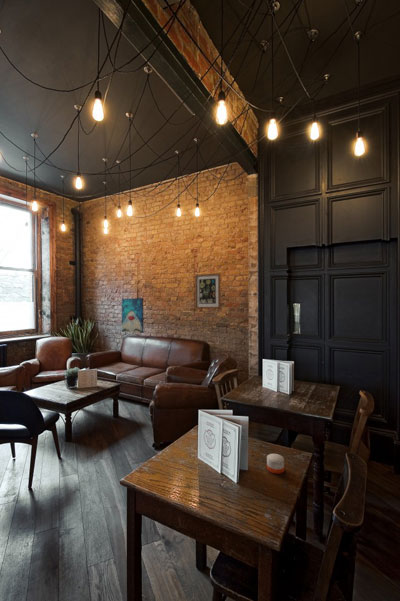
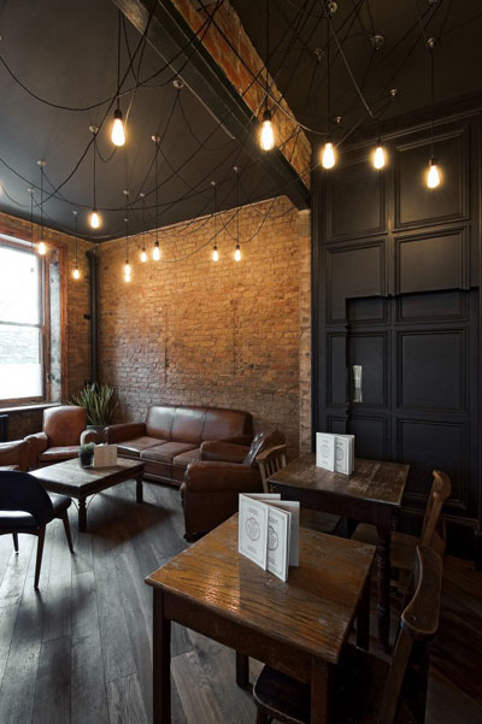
- candle [266,453,285,475]
- wall art [121,297,145,334]
- wall art [194,272,222,310]
